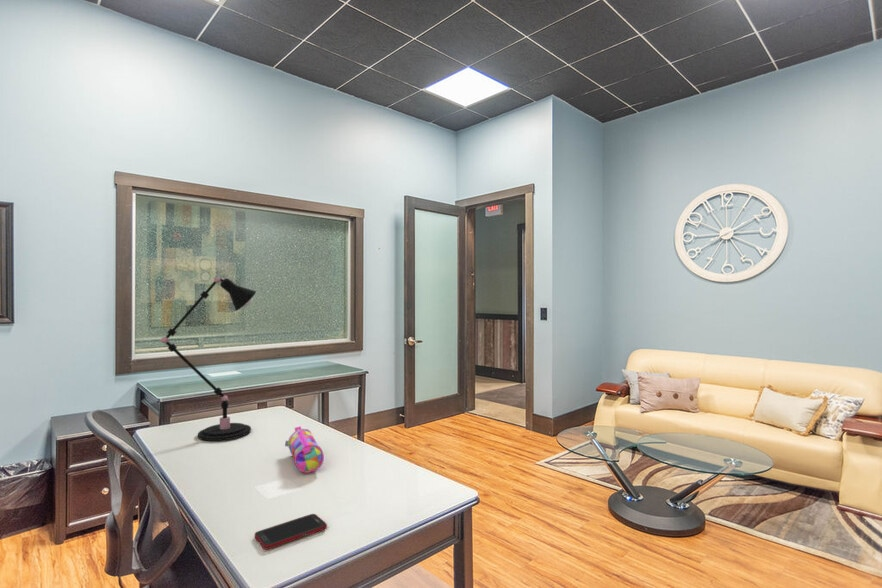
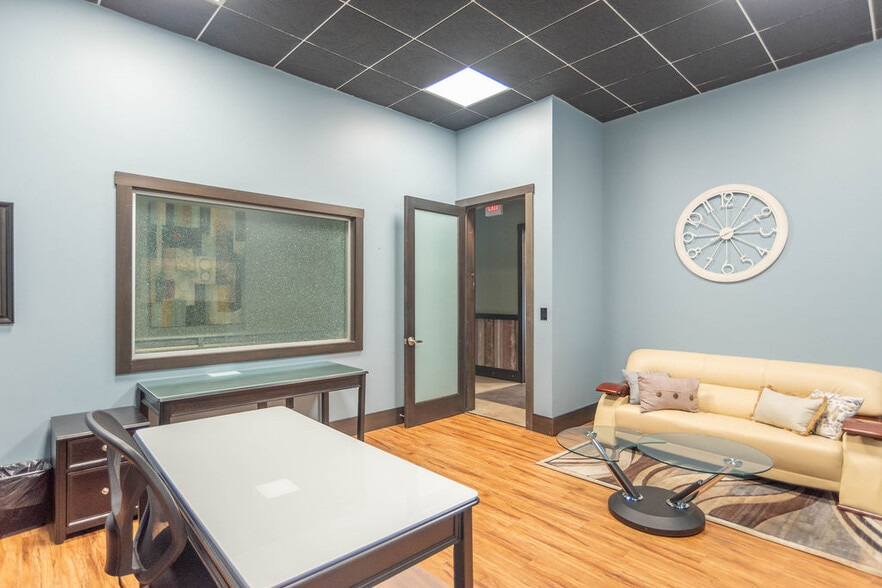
- cell phone [254,513,328,551]
- desk lamp [159,276,257,442]
- pencil case [284,425,325,474]
